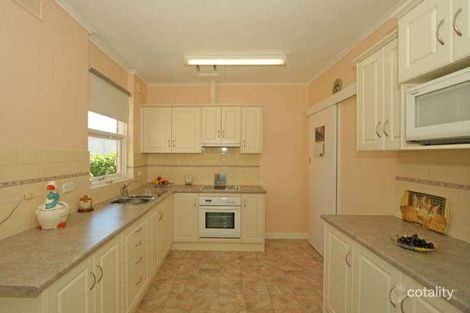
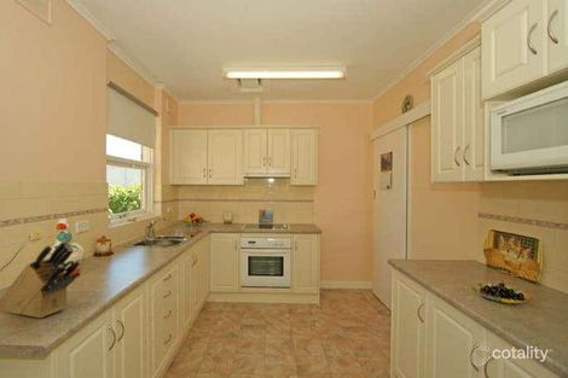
+ knife block [0,238,82,319]
